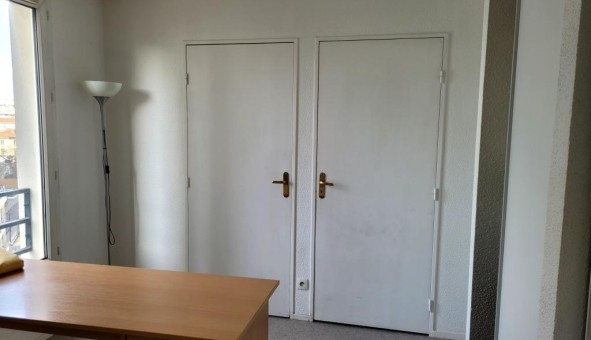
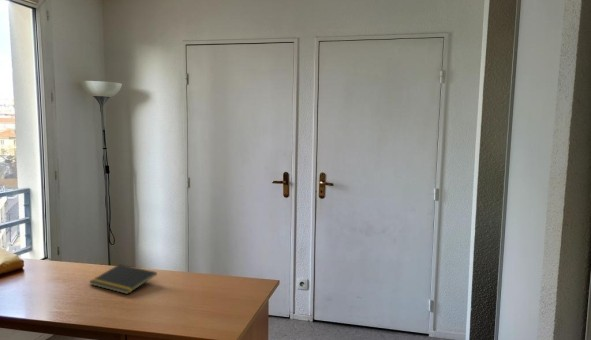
+ notepad [88,263,158,295]
